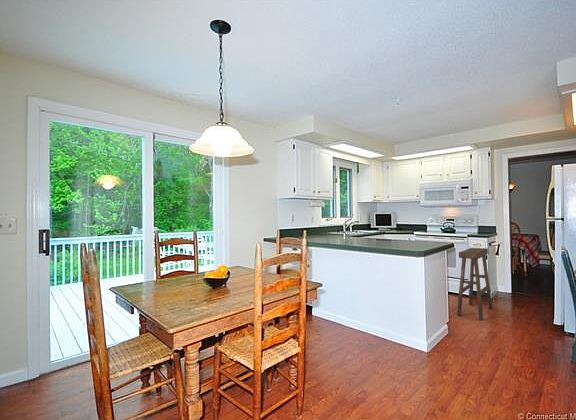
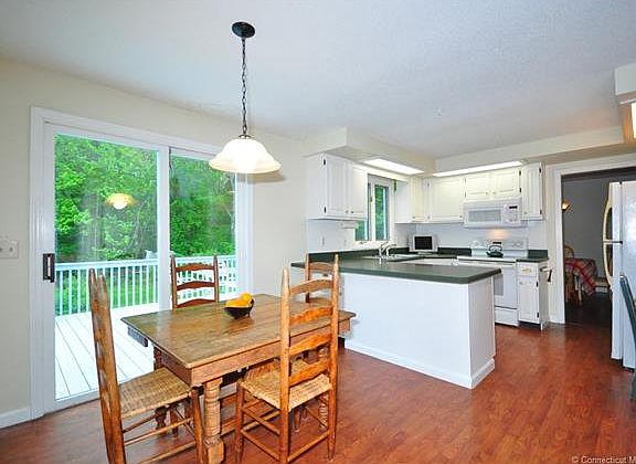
- stool [456,247,493,321]
